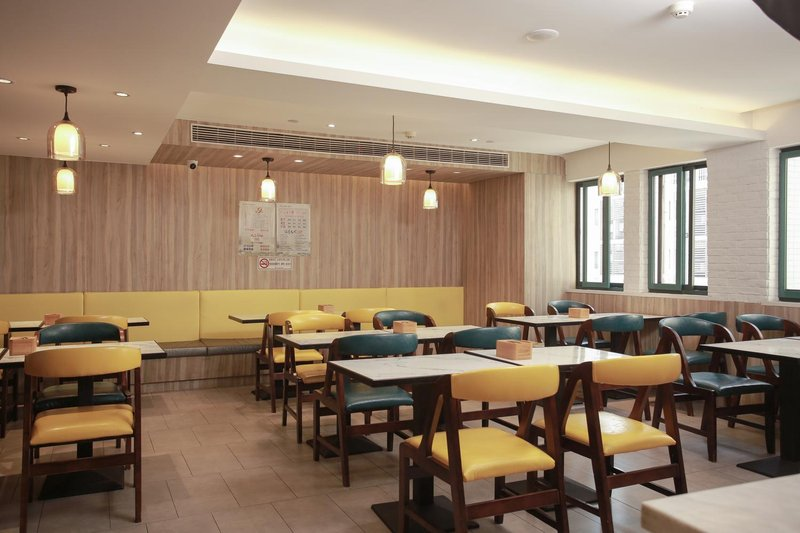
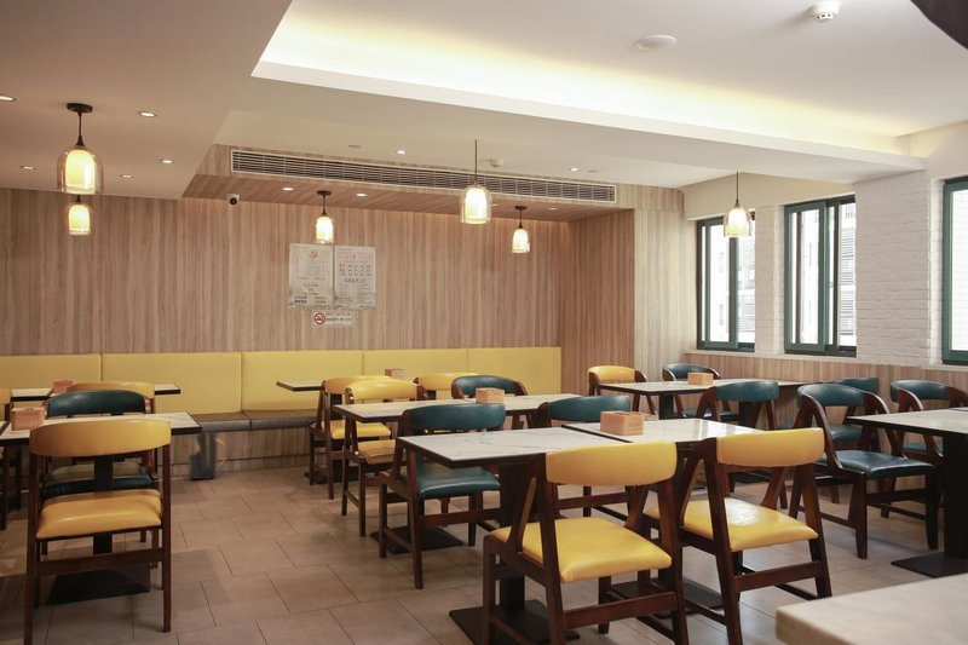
+ backpack [188,427,227,480]
